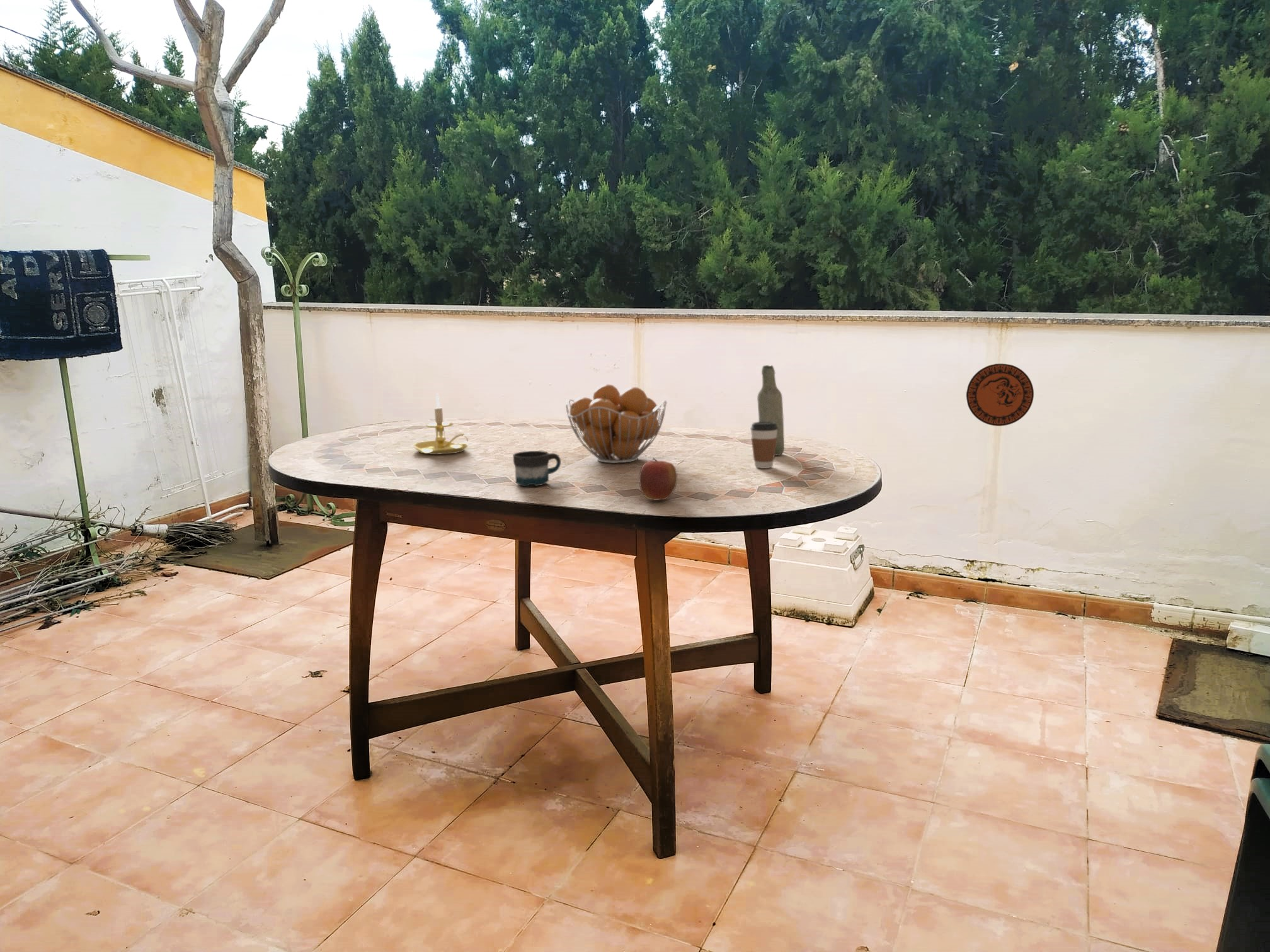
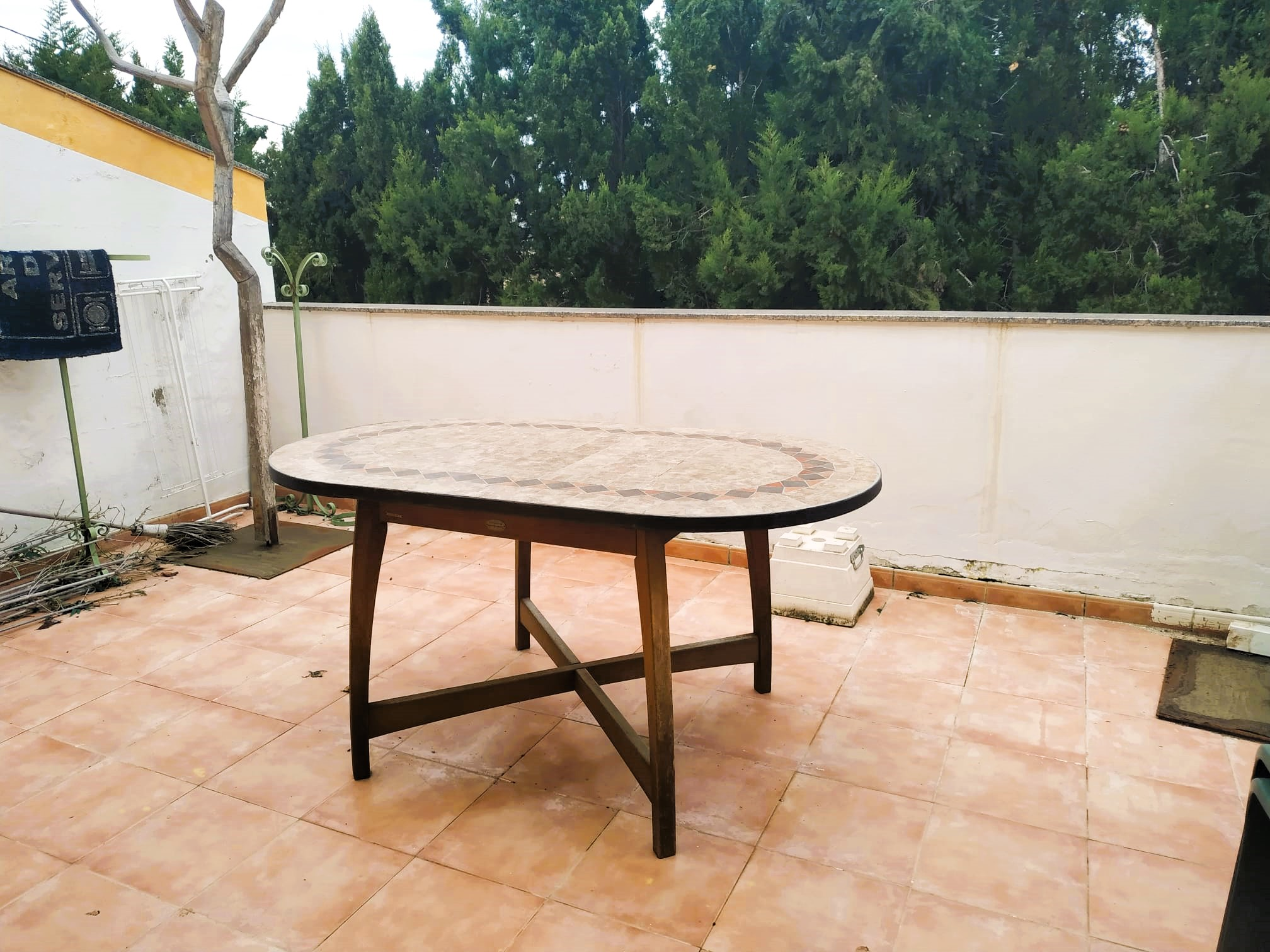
- coffee cup [750,421,778,469]
- mug [512,450,561,487]
- candle holder [413,392,472,455]
- apple [638,457,678,501]
- fruit basket [565,383,667,463]
- bottle [757,365,785,456]
- decorative plate [966,363,1034,427]
